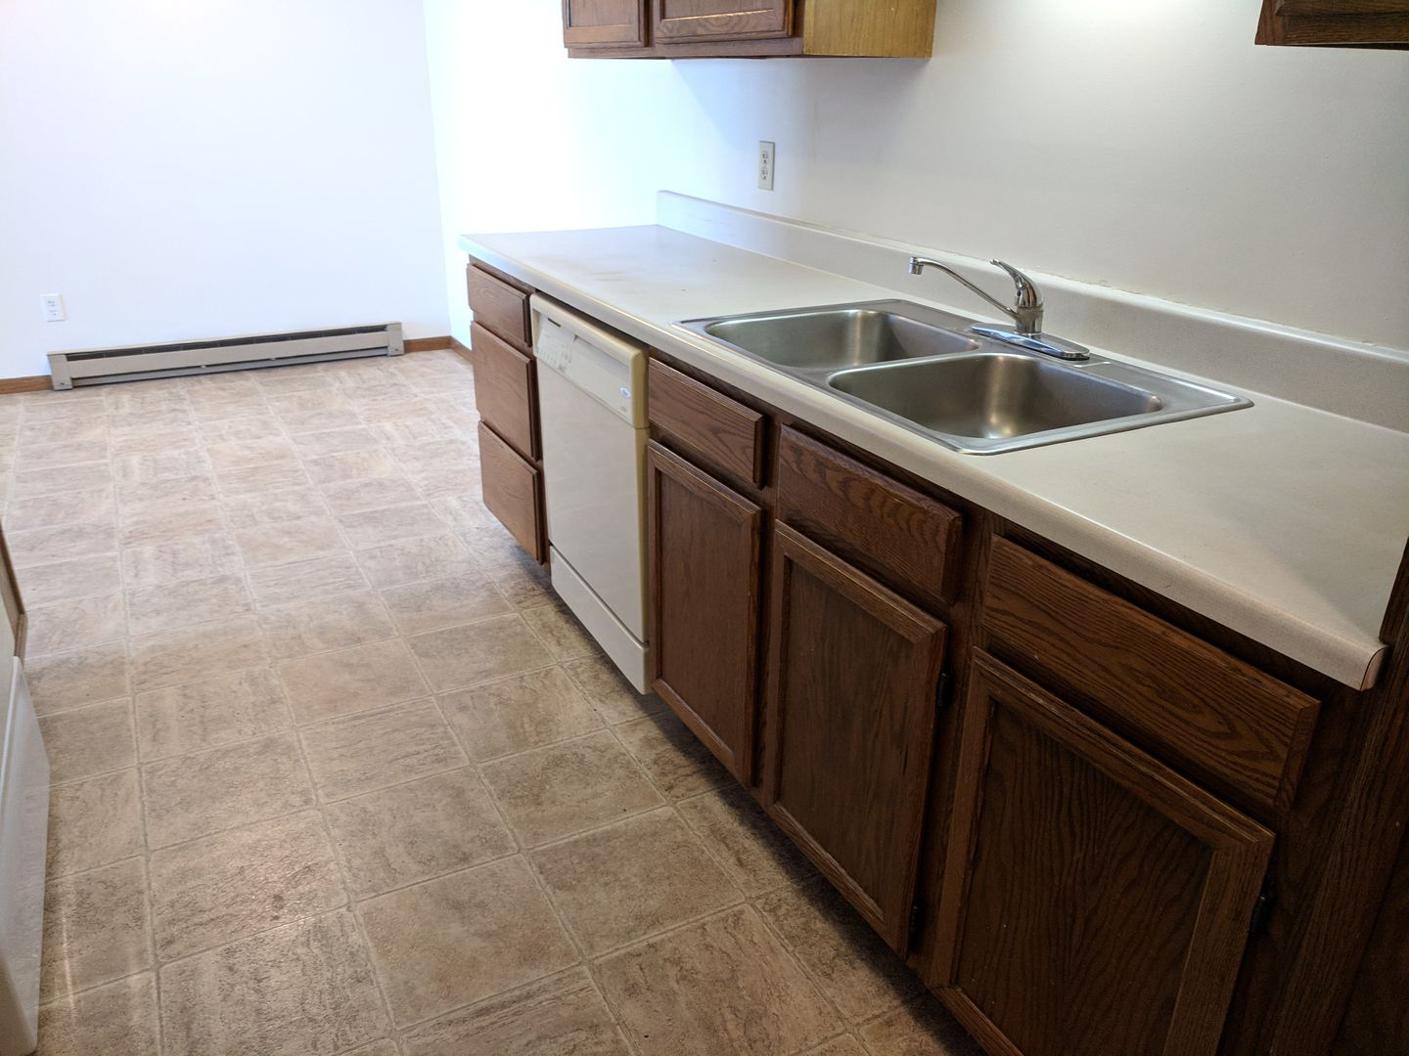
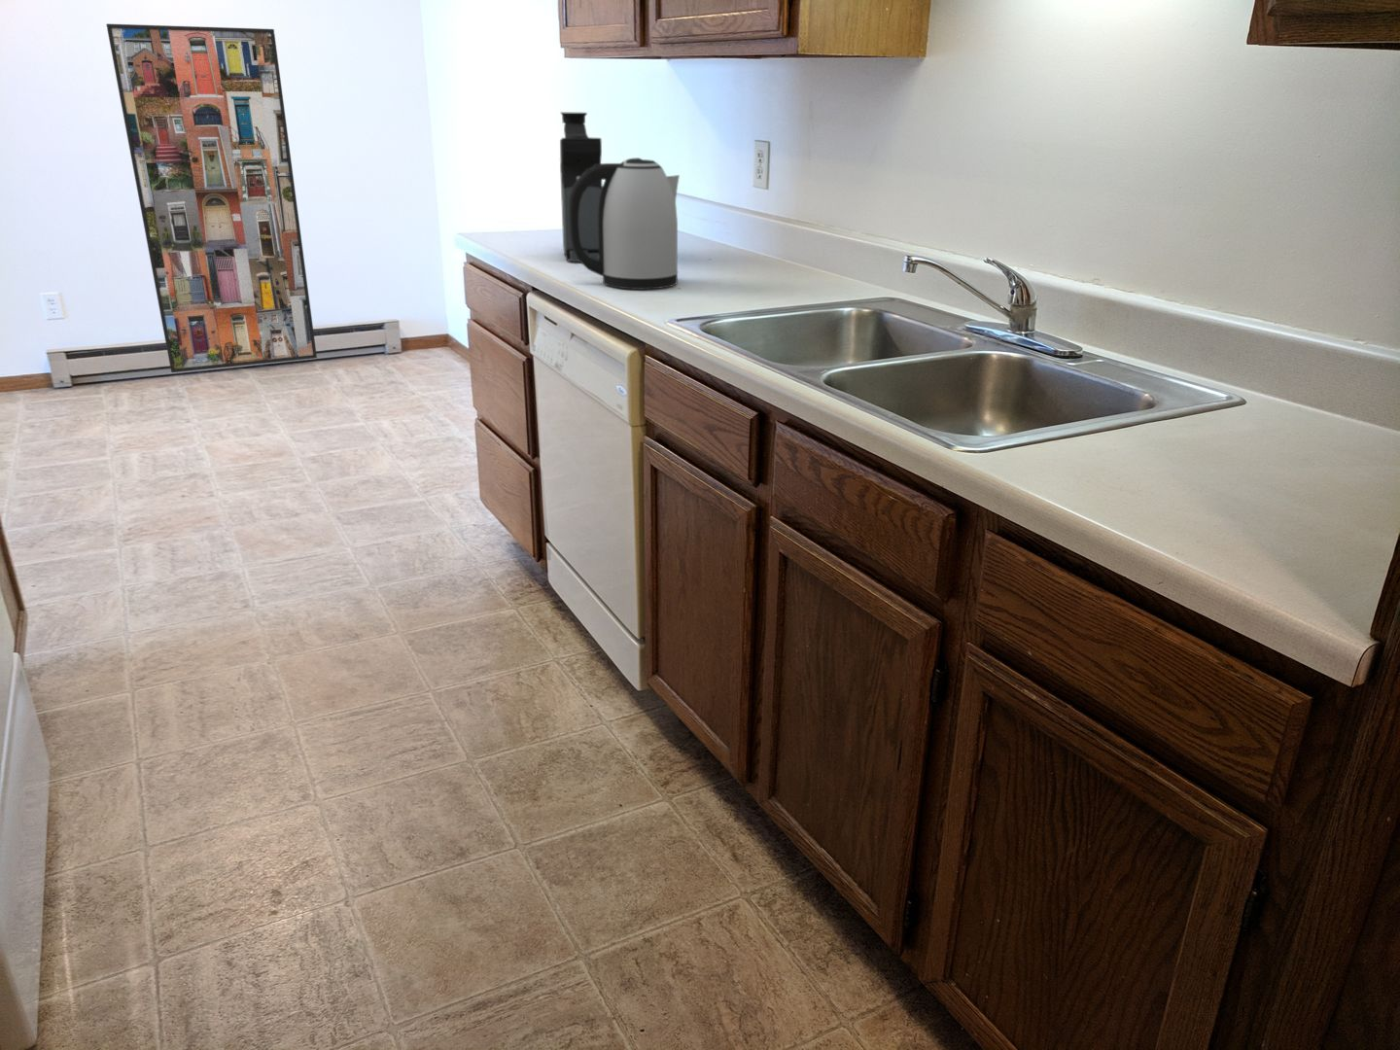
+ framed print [105,22,317,373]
+ kettle [569,157,680,291]
+ coffee maker [559,110,603,262]
